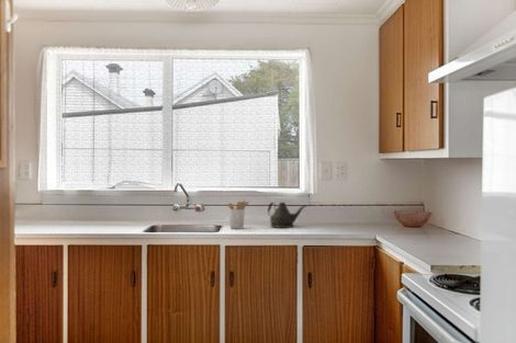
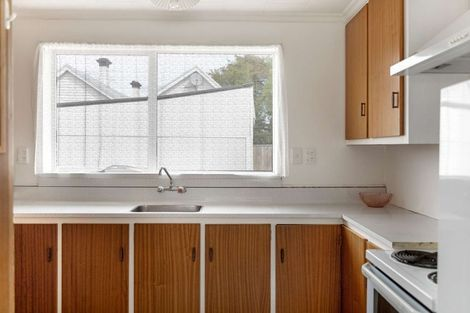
- teapot [267,202,309,229]
- utensil holder [226,198,250,230]
